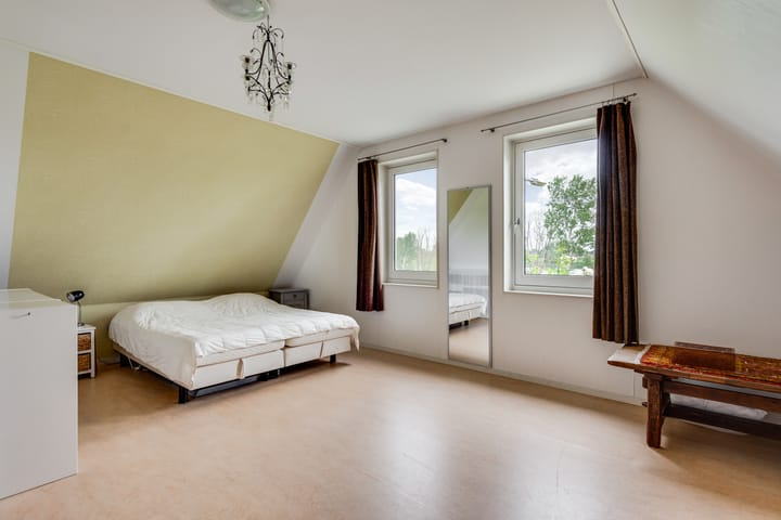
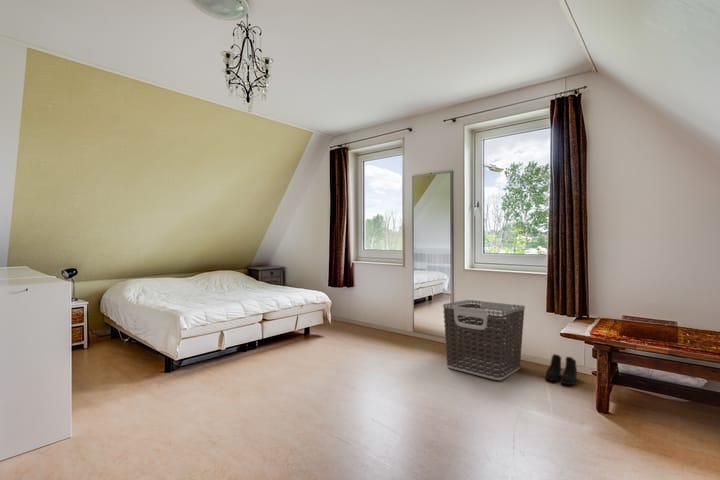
+ boots [544,353,578,386]
+ clothes hamper [442,299,526,381]
